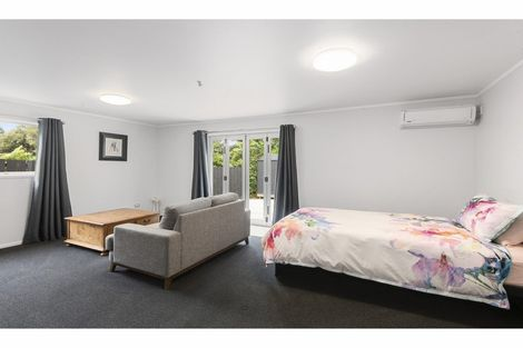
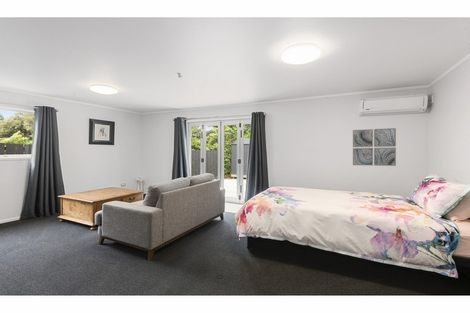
+ wall art [352,127,397,167]
